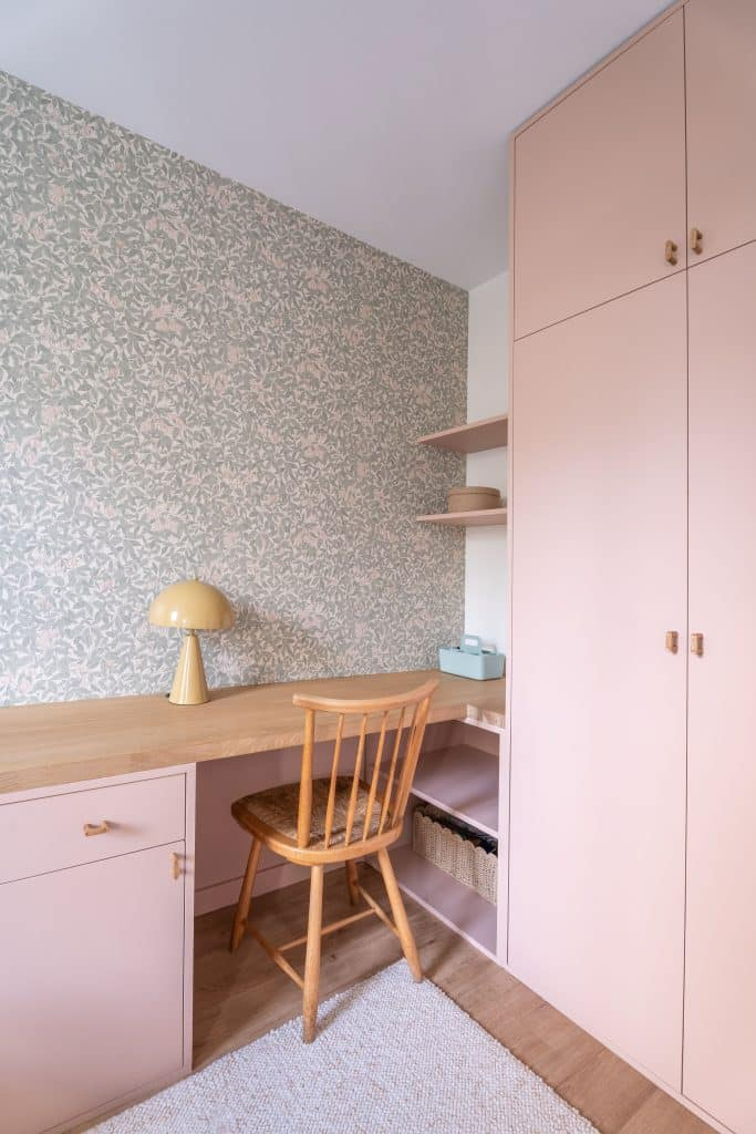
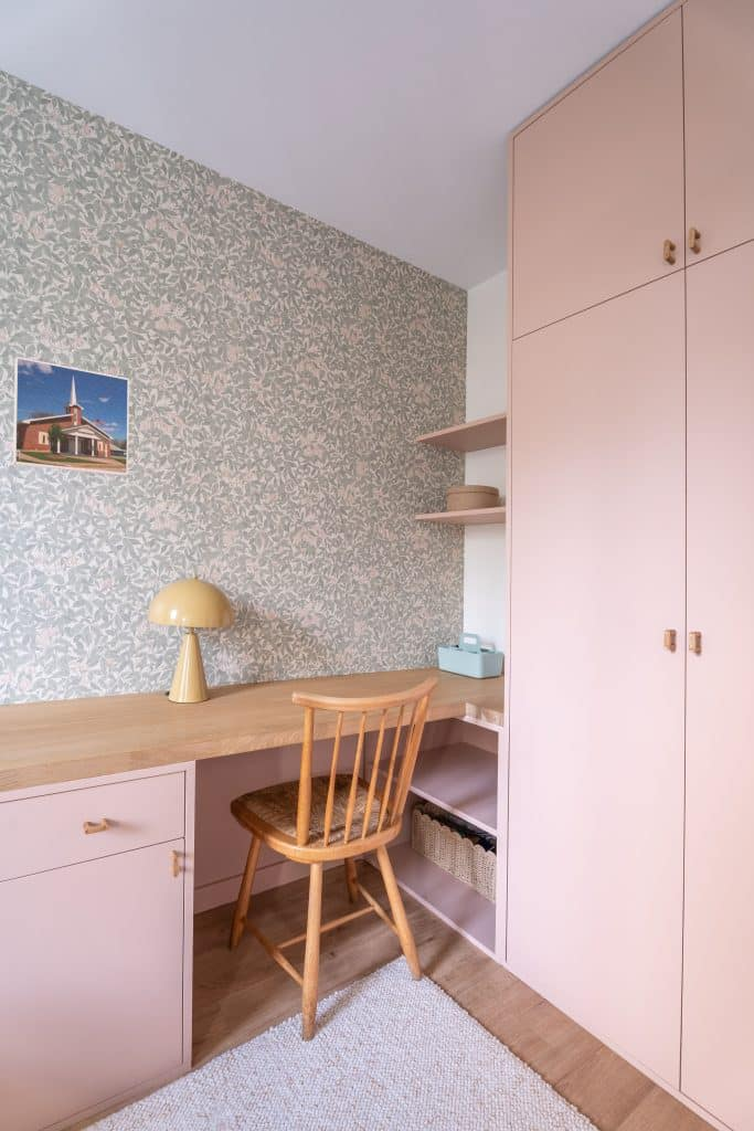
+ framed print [12,356,130,477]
